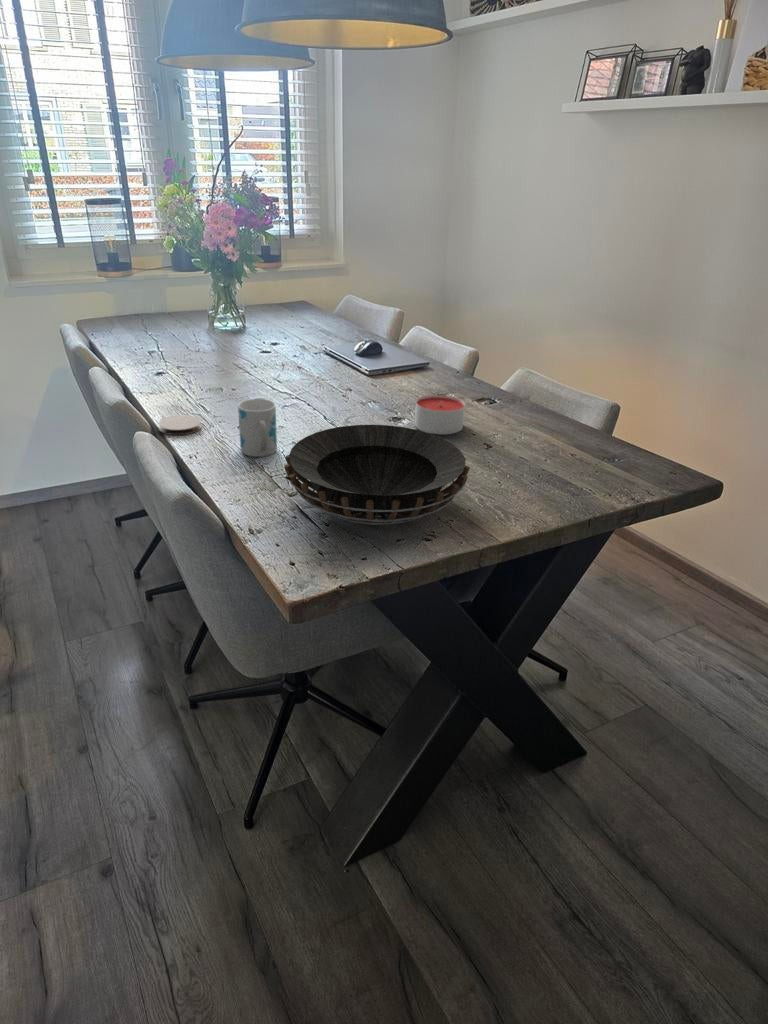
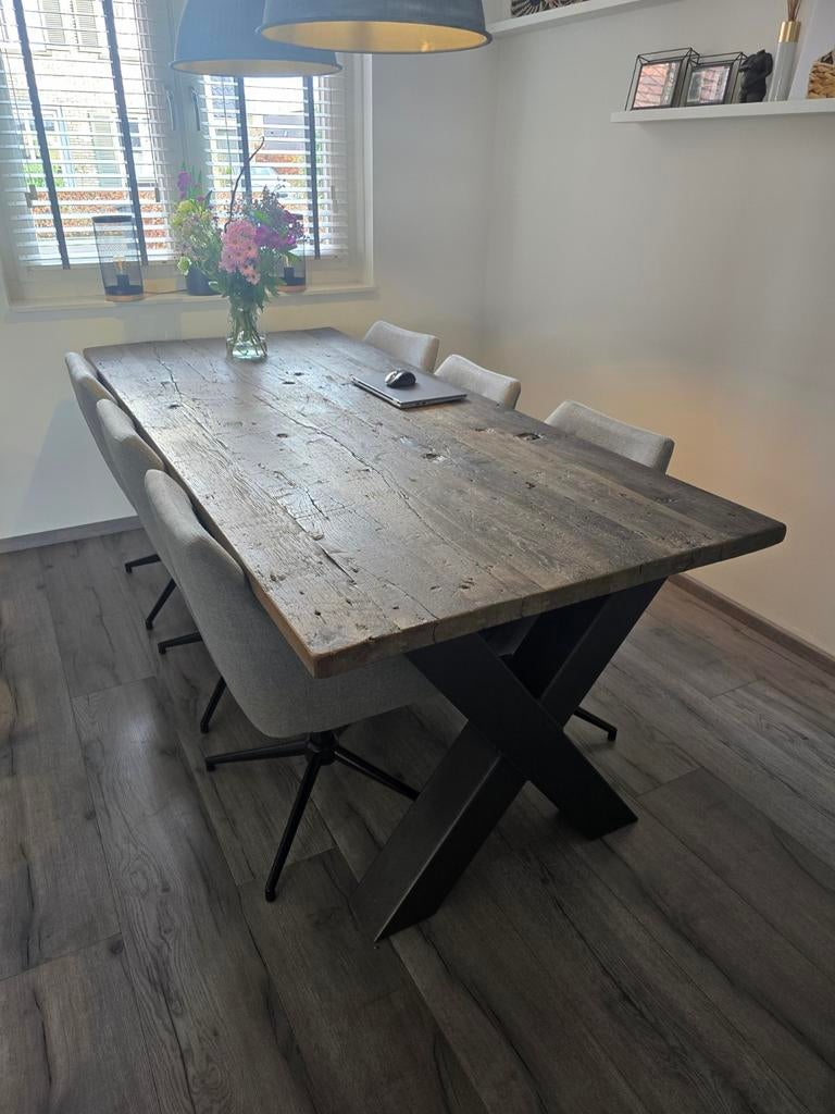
- decorative bowl [283,424,471,526]
- coaster [157,414,202,436]
- candle [414,394,466,435]
- mug [237,398,278,458]
